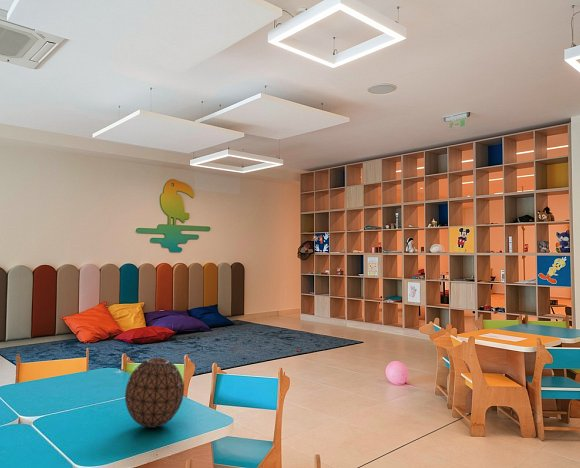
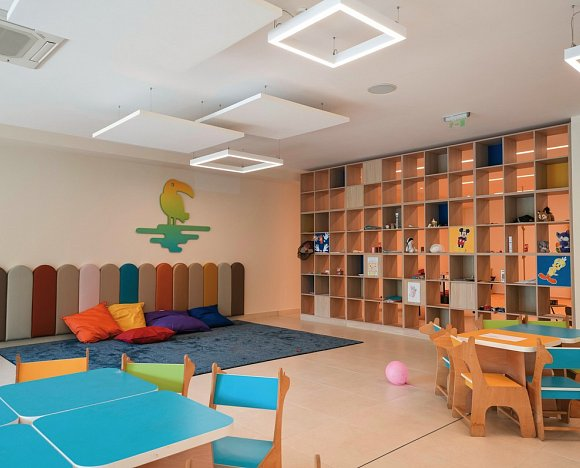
- decorative ball [124,357,185,429]
